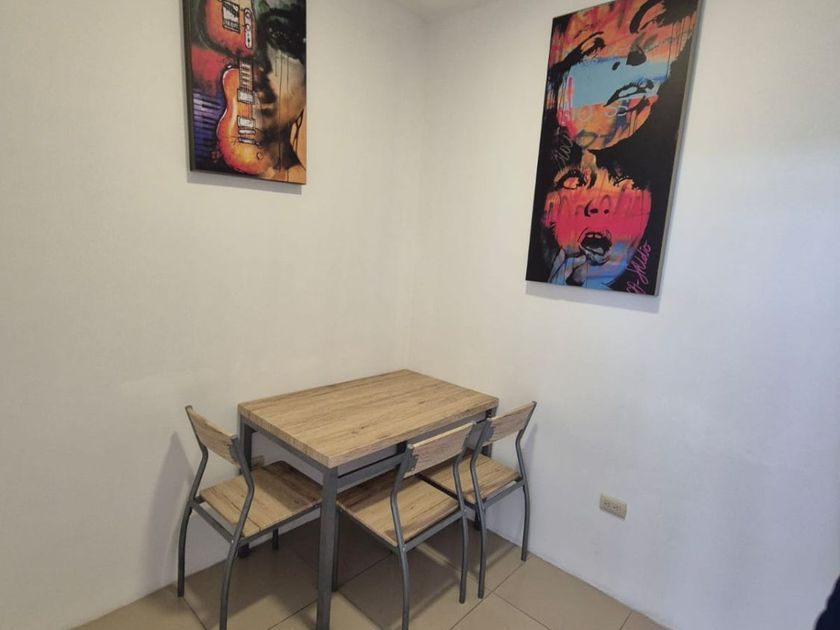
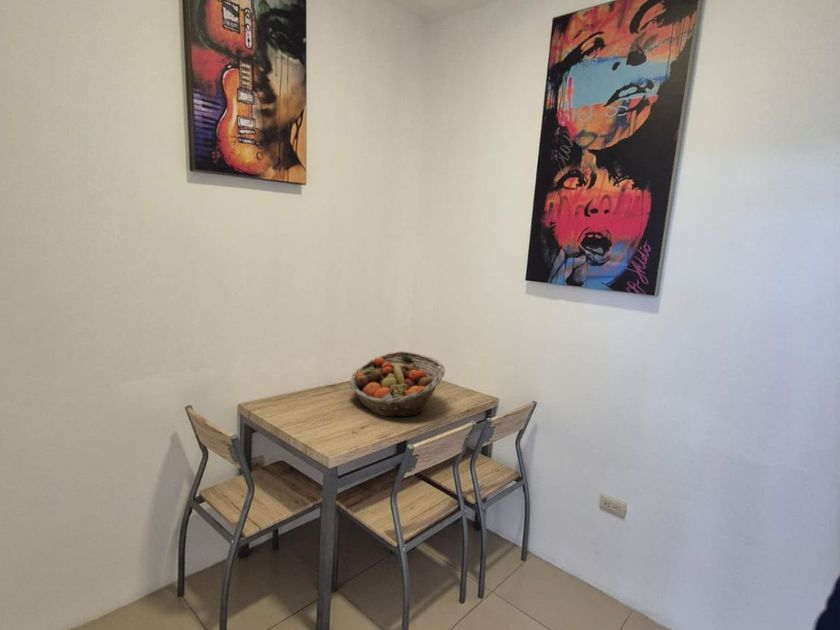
+ fruit basket [349,351,446,418]
